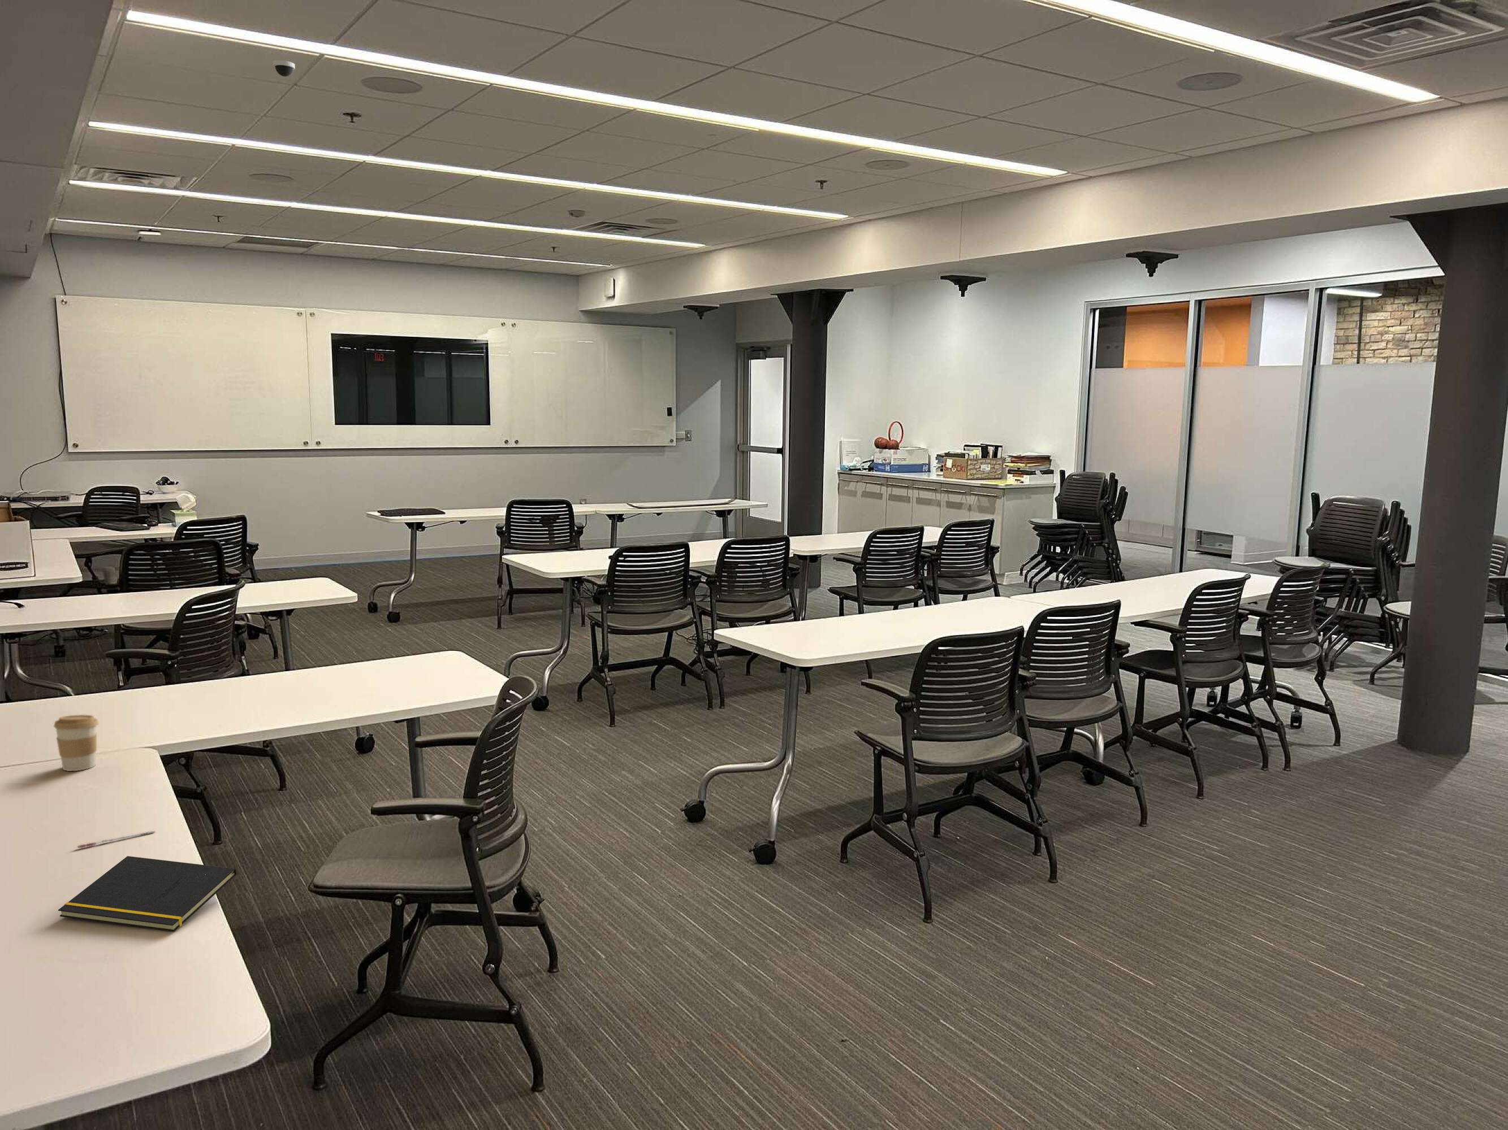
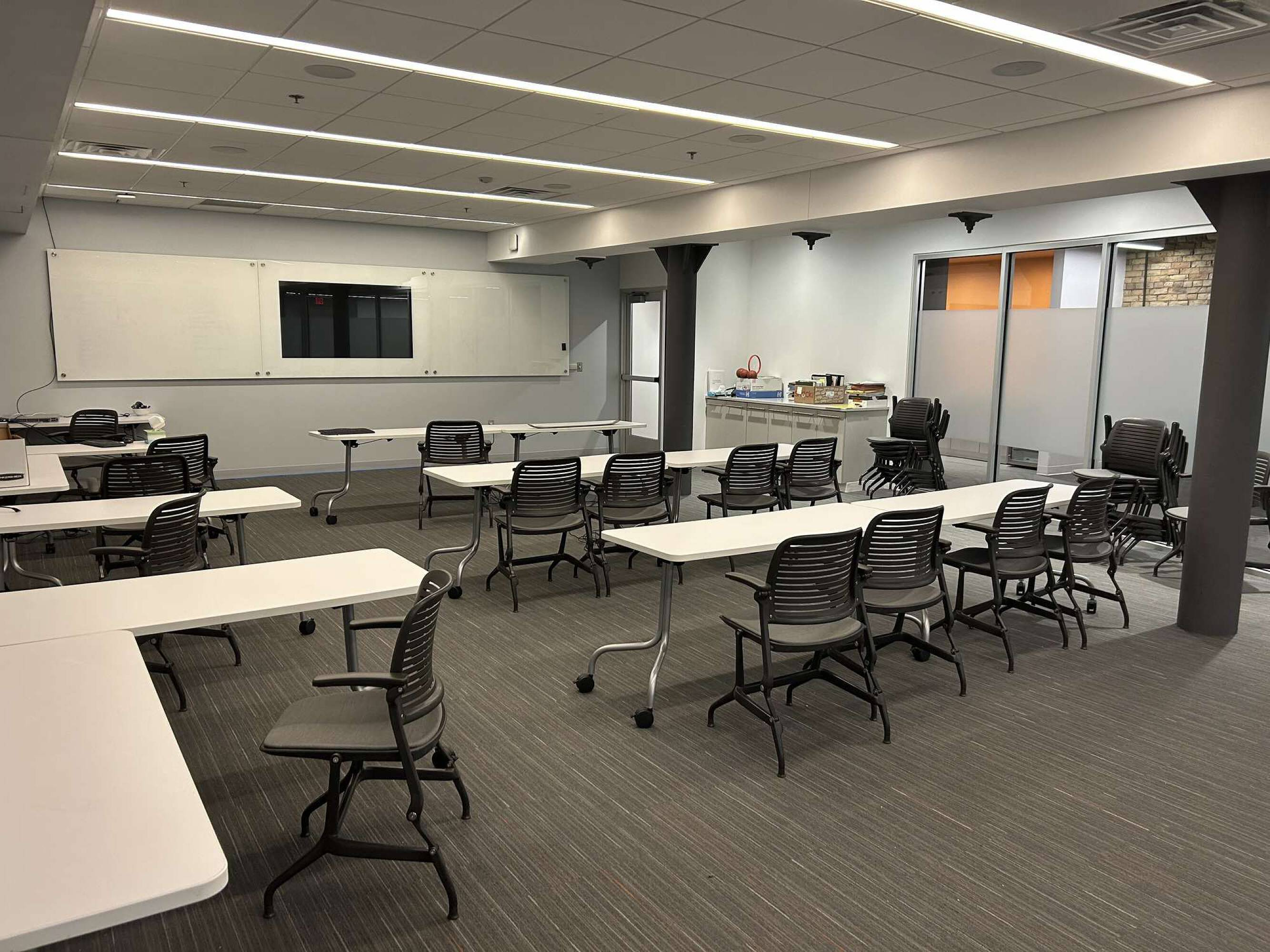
- dome security camera [273,59,296,77]
- notepad [58,856,237,932]
- coffee cup [53,715,100,772]
- pen [77,831,156,849]
